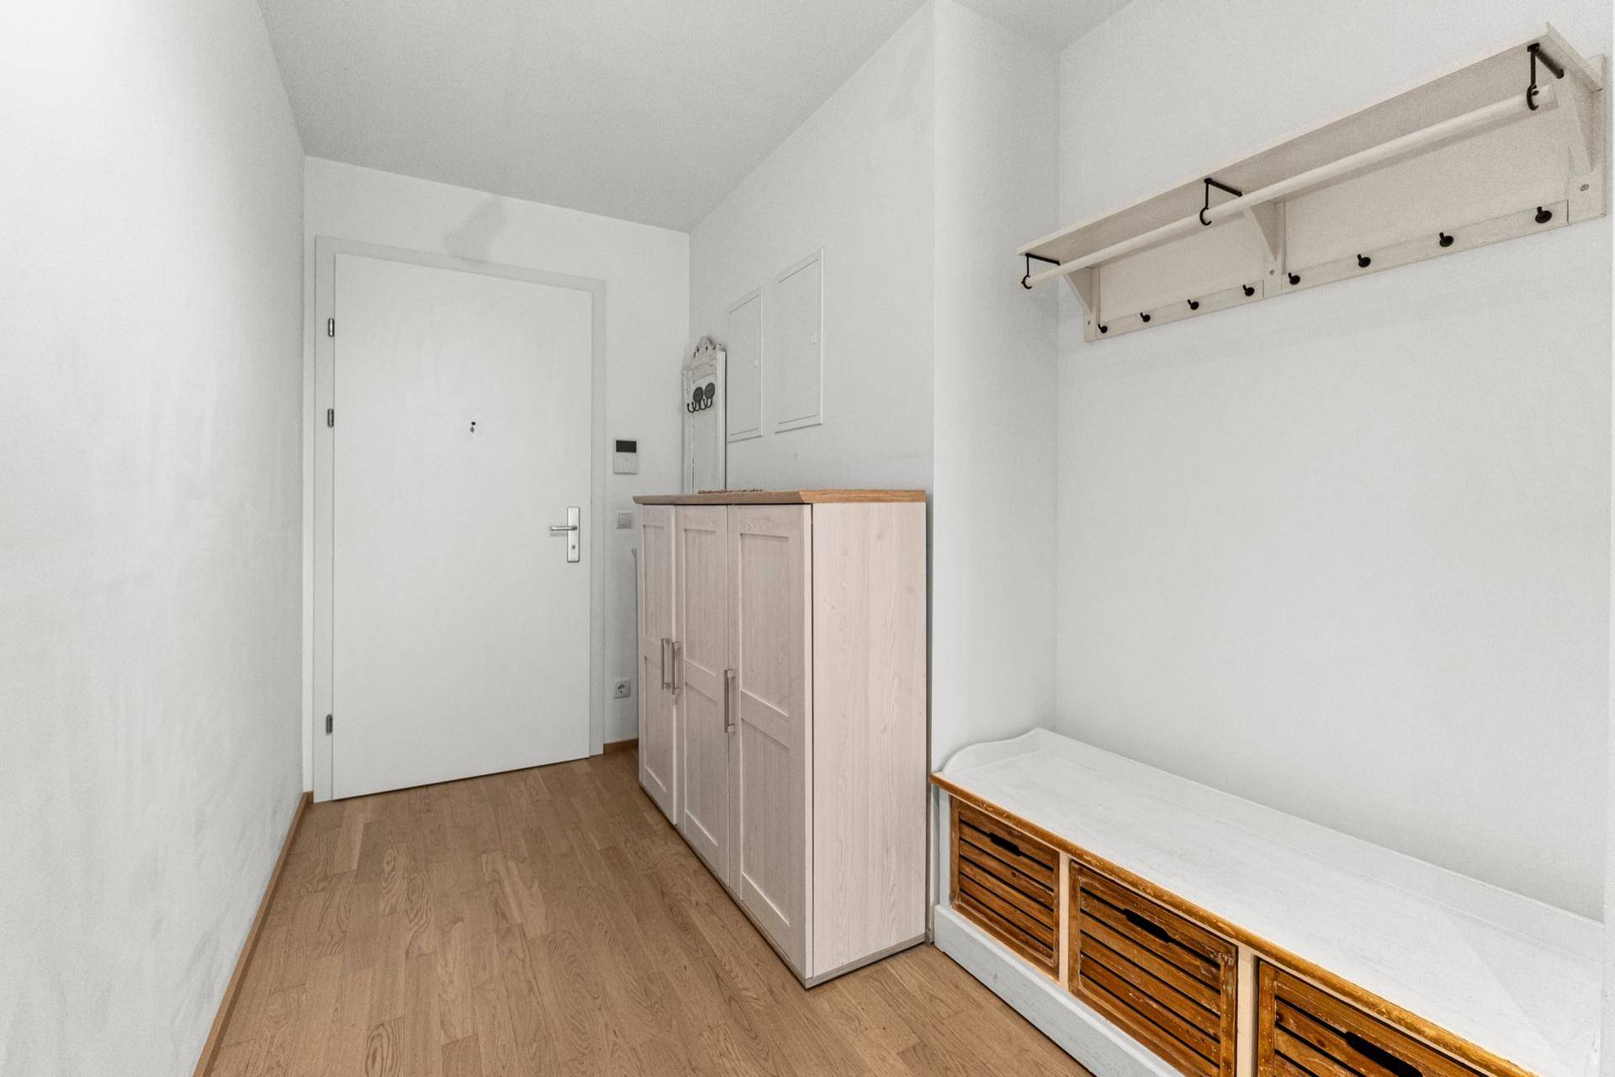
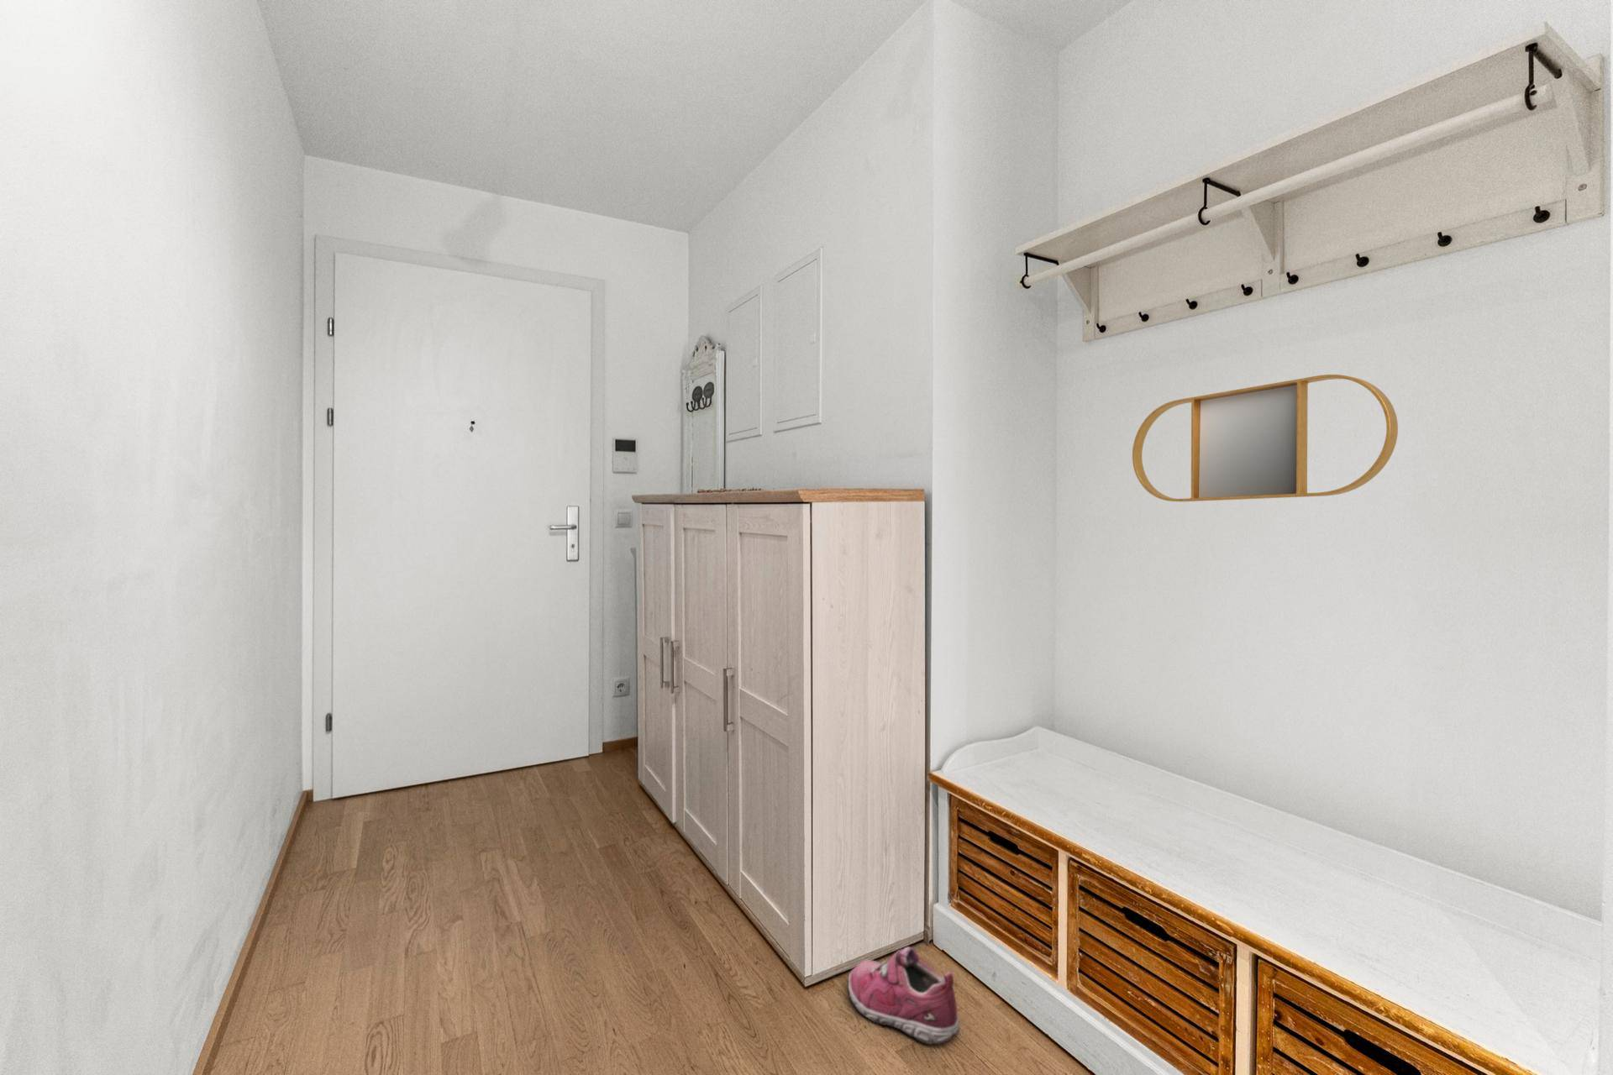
+ home mirror [1132,373,1399,503]
+ shoe [847,945,961,1046]
